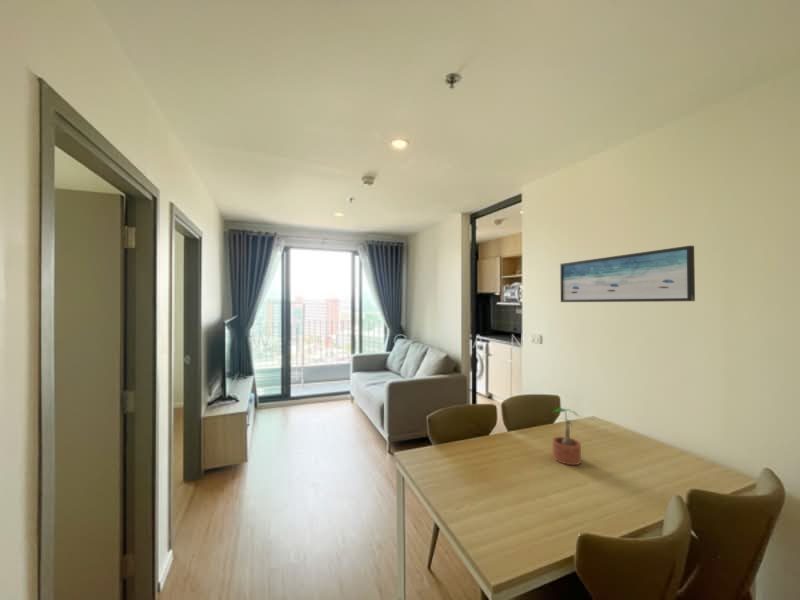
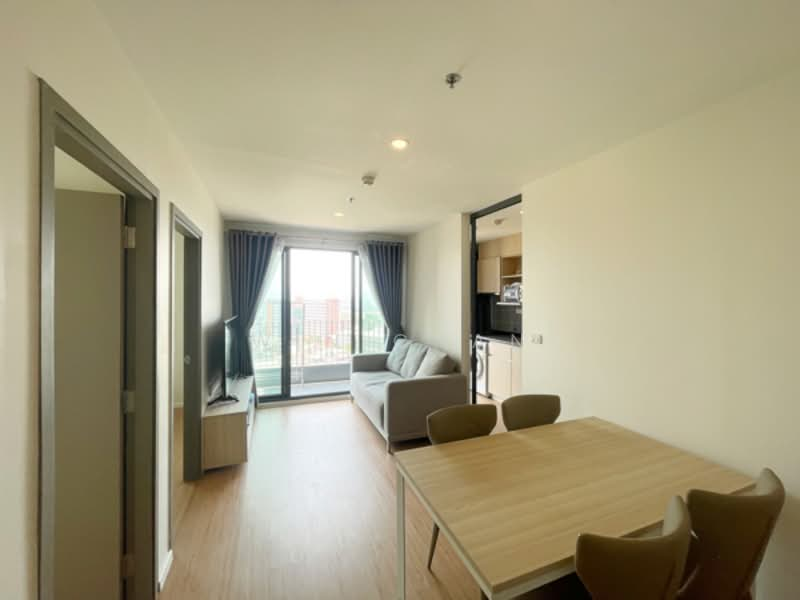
- potted plant [551,407,582,466]
- wall art [559,245,696,303]
